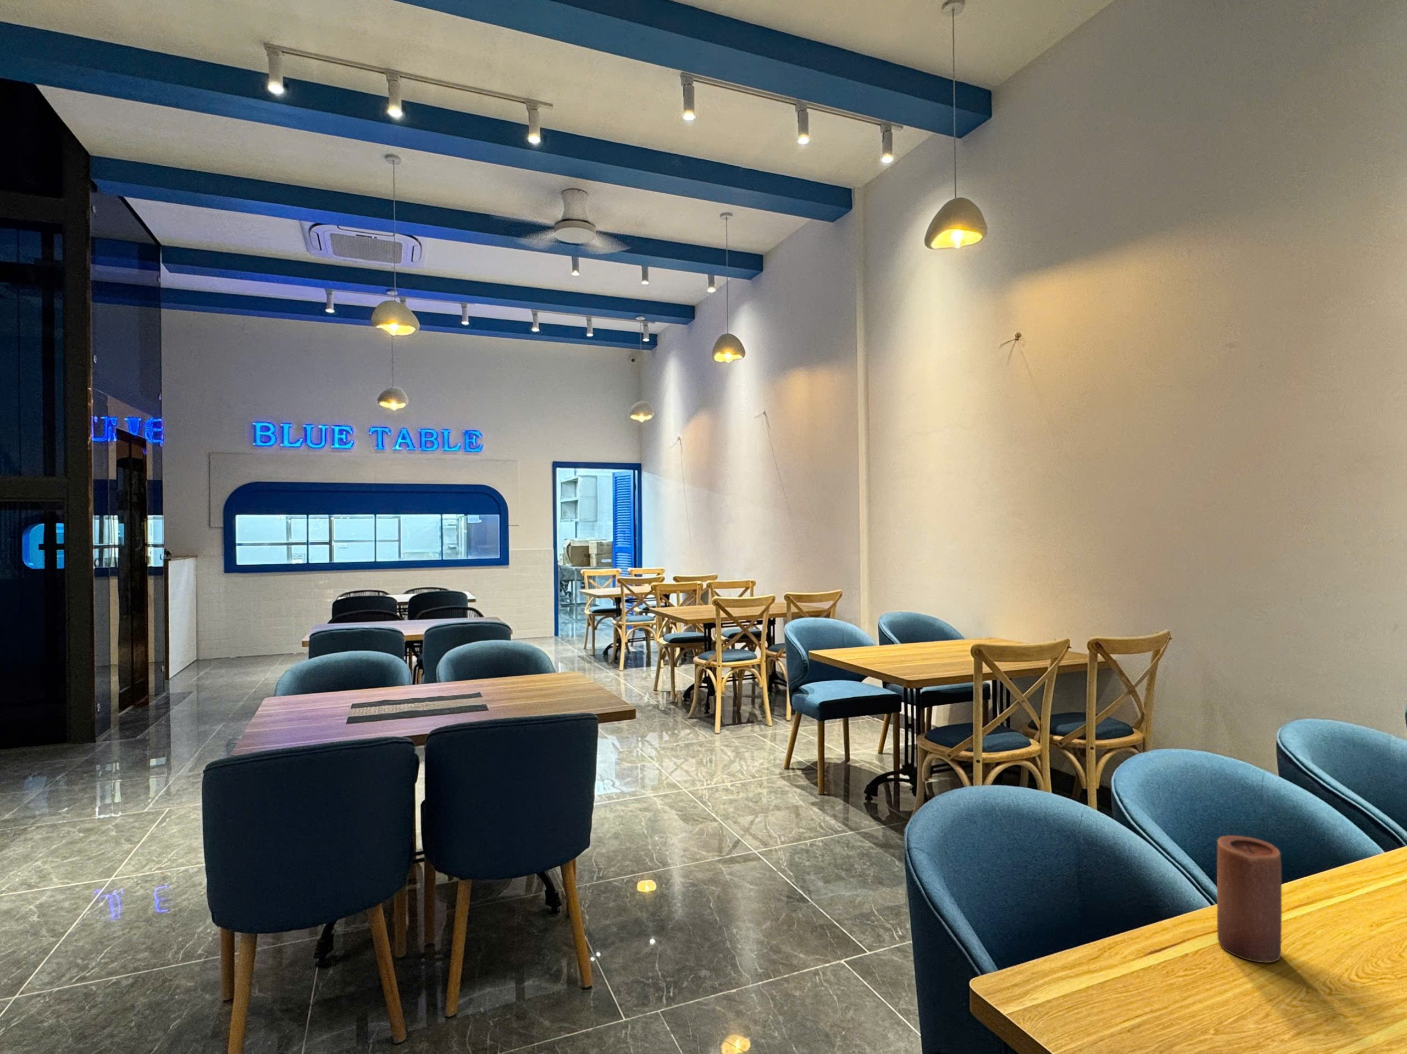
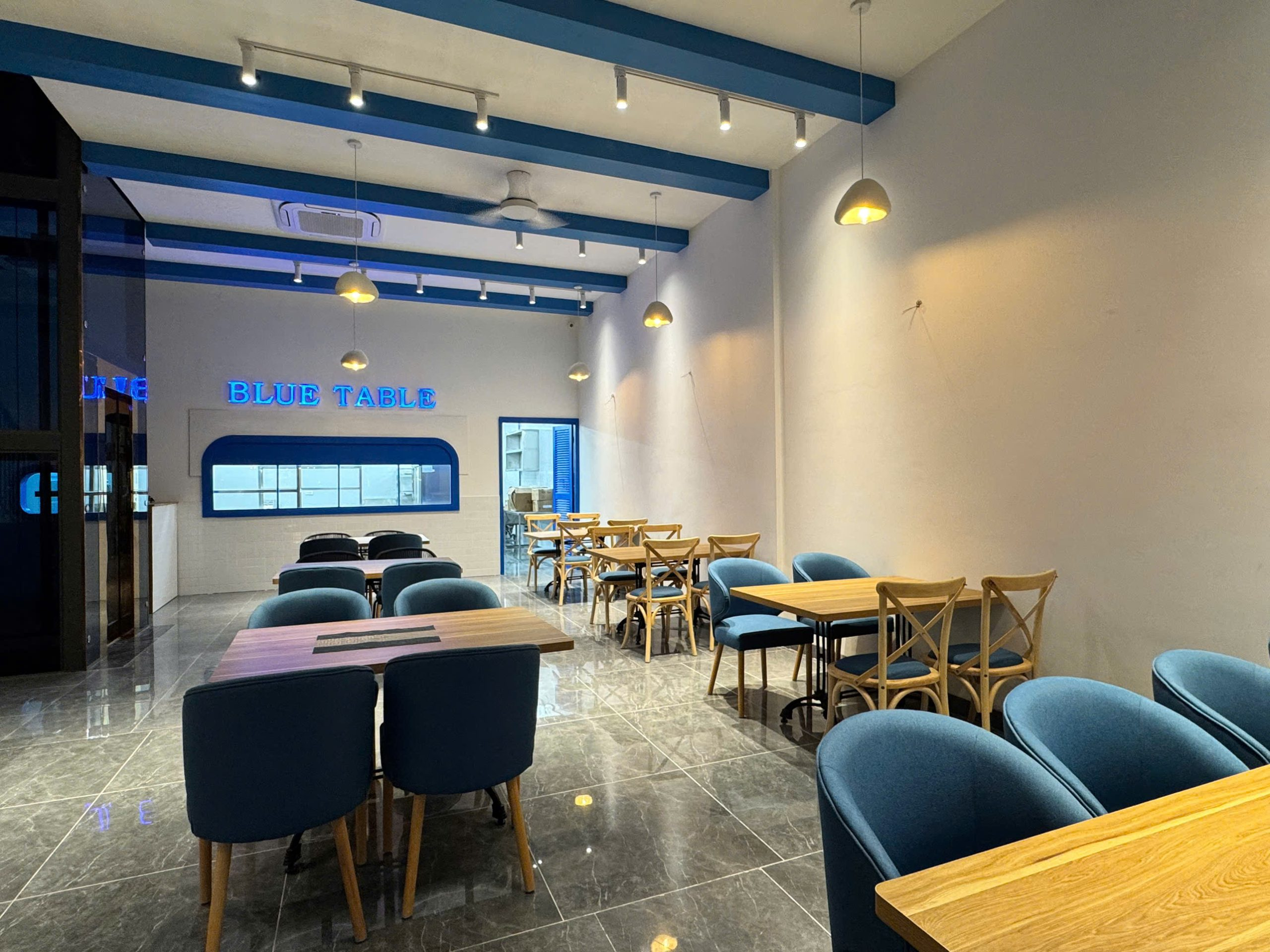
- candle [1216,835,1282,963]
